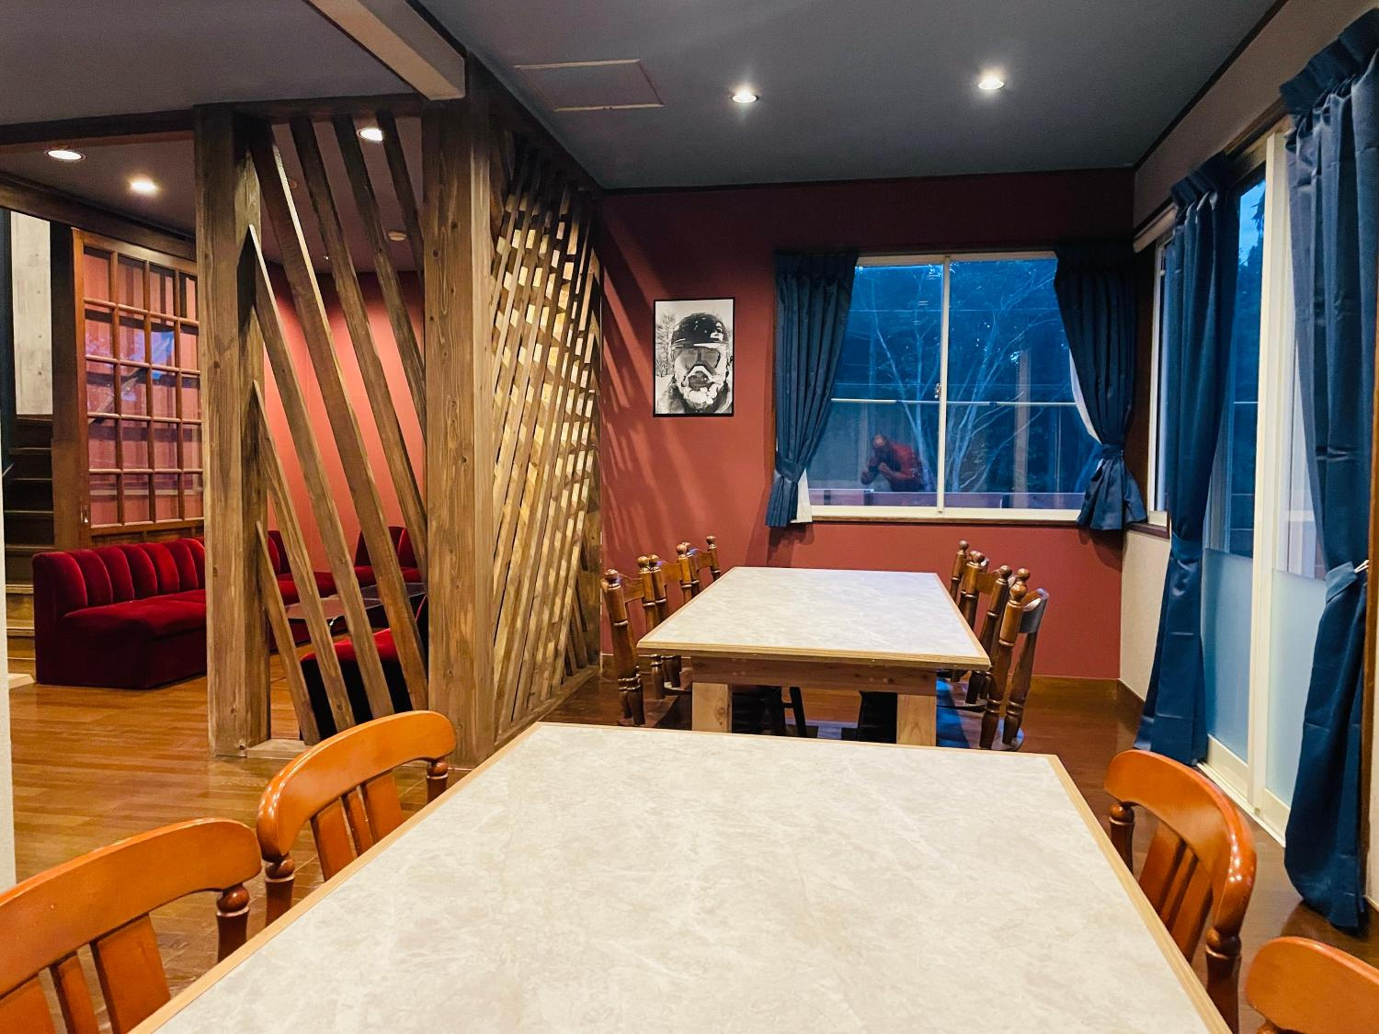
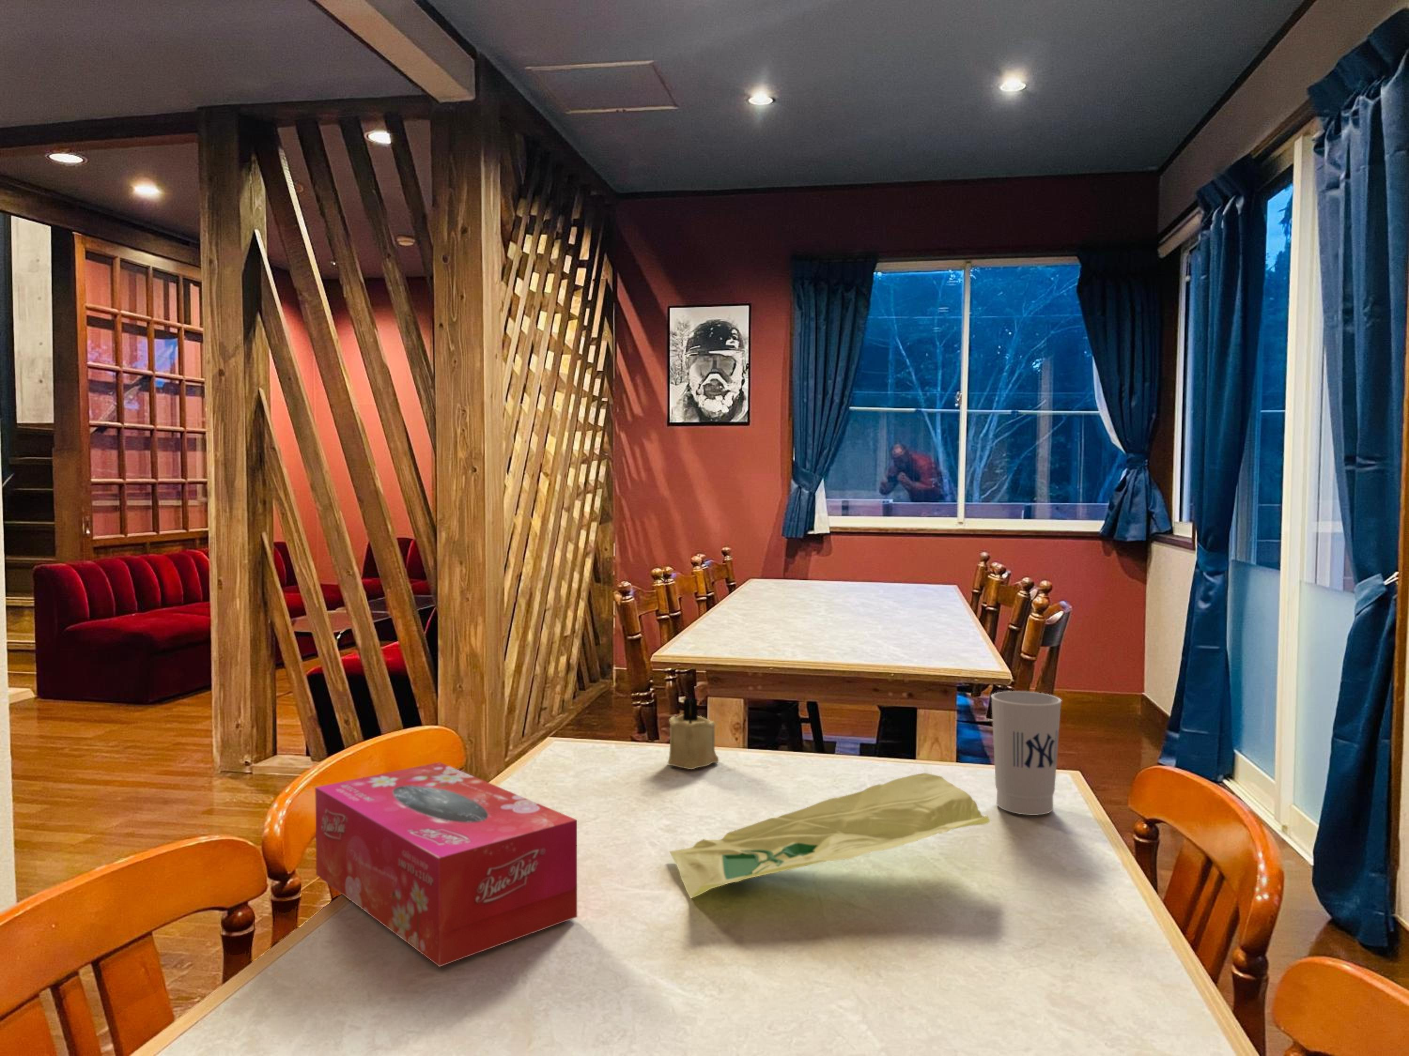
+ cup [991,690,1063,815]
+ tissue box [315,762,578,967]
+ seed packet [668,772,991,898]
+ candle [668,698,719,770]
